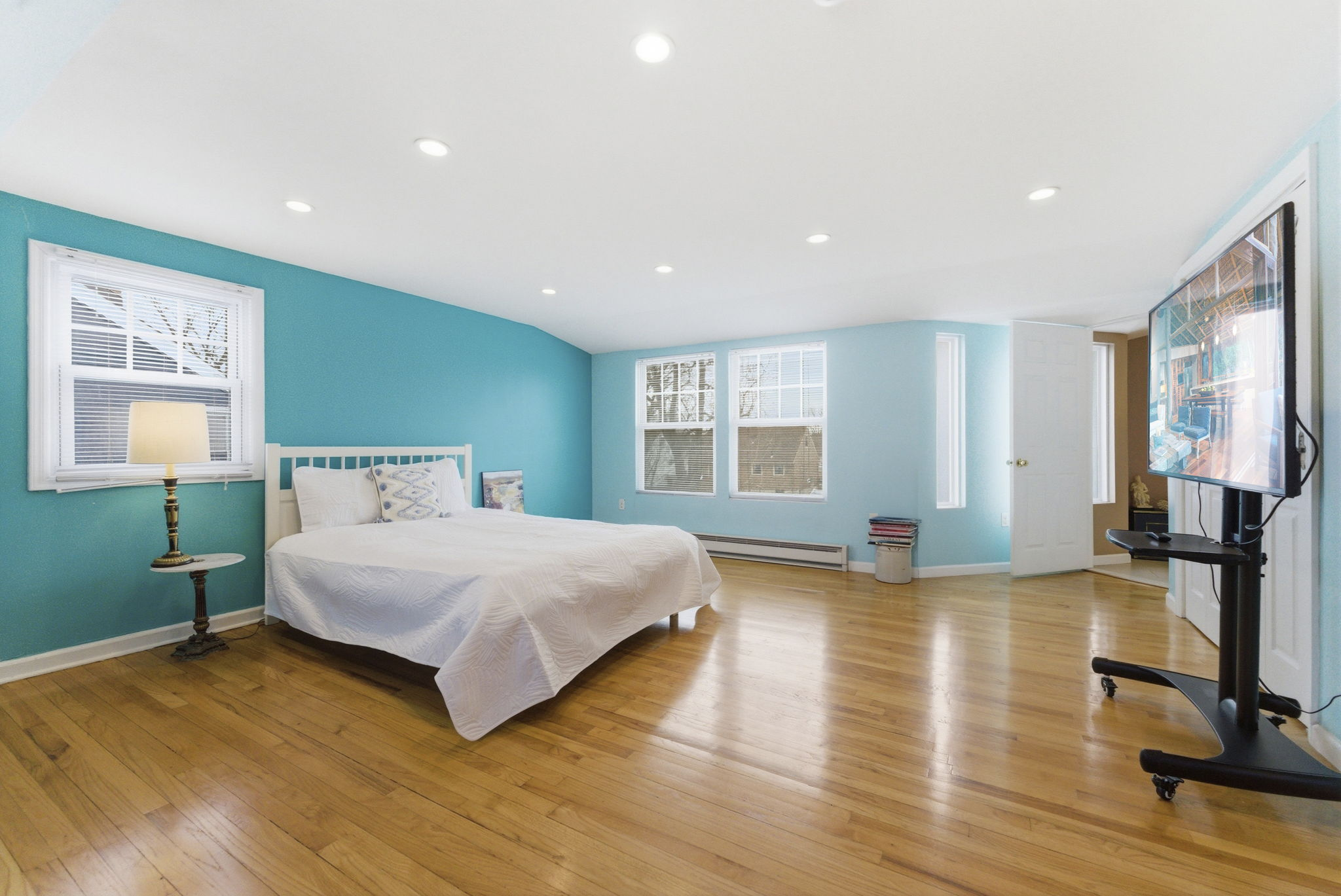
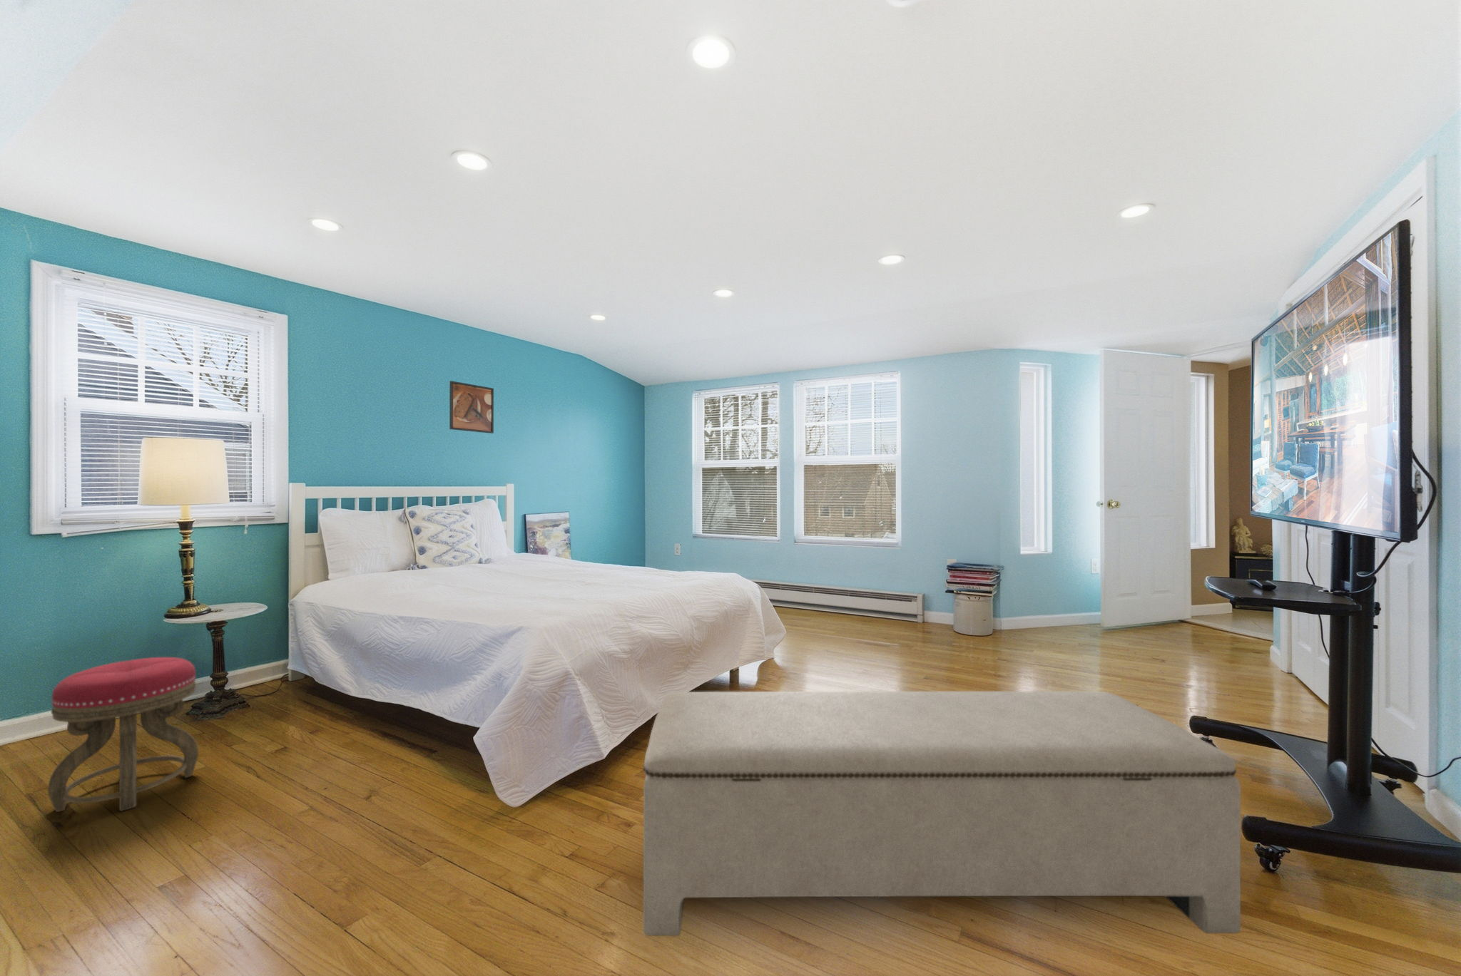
+ stool [47,657,199,813]
+ bench [643,691,1241,937]
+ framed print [449,380,495,435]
